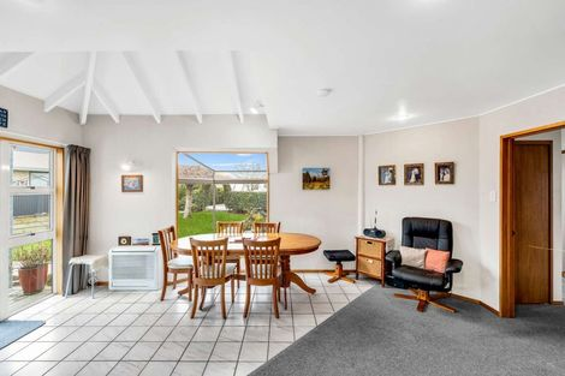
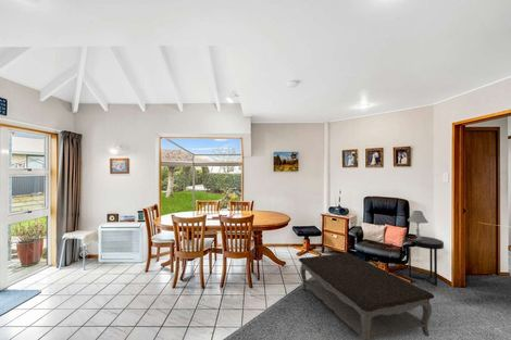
+ table lamp [407,210,429,240]
+ coffee table [298,252,435,340]
+ side table [407,235,445,287]
